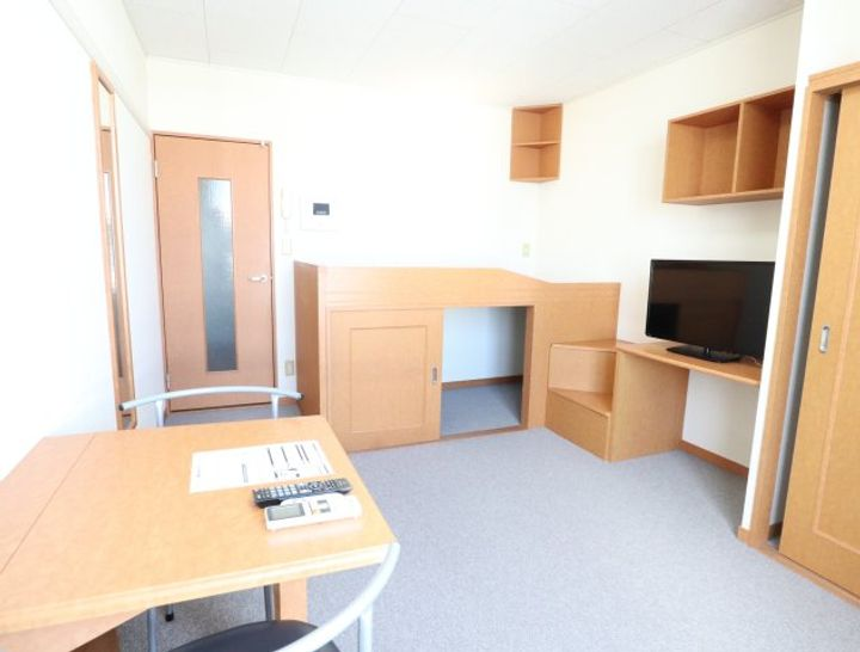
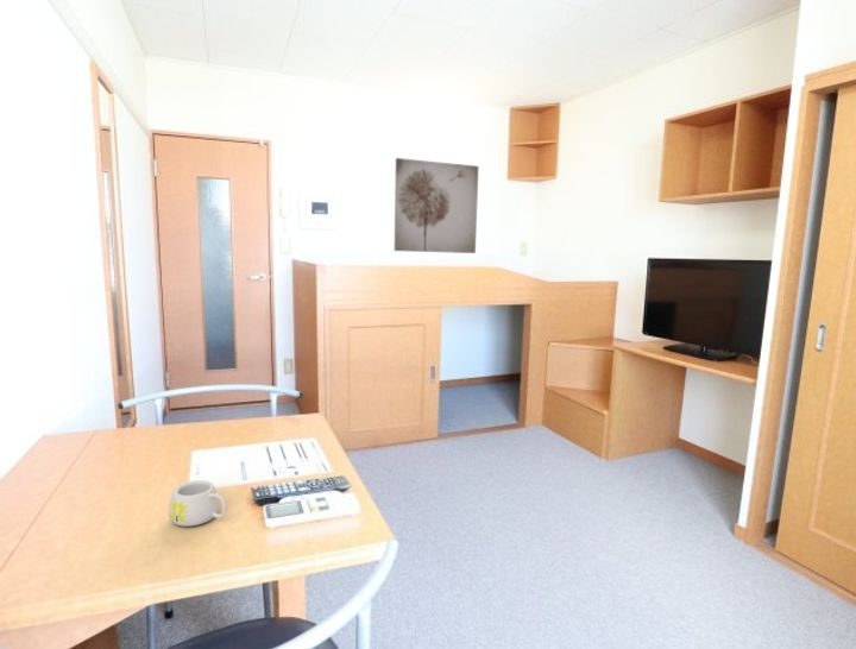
+ wall art [394,157,480,254]
+ mug [168,479,228,528]
